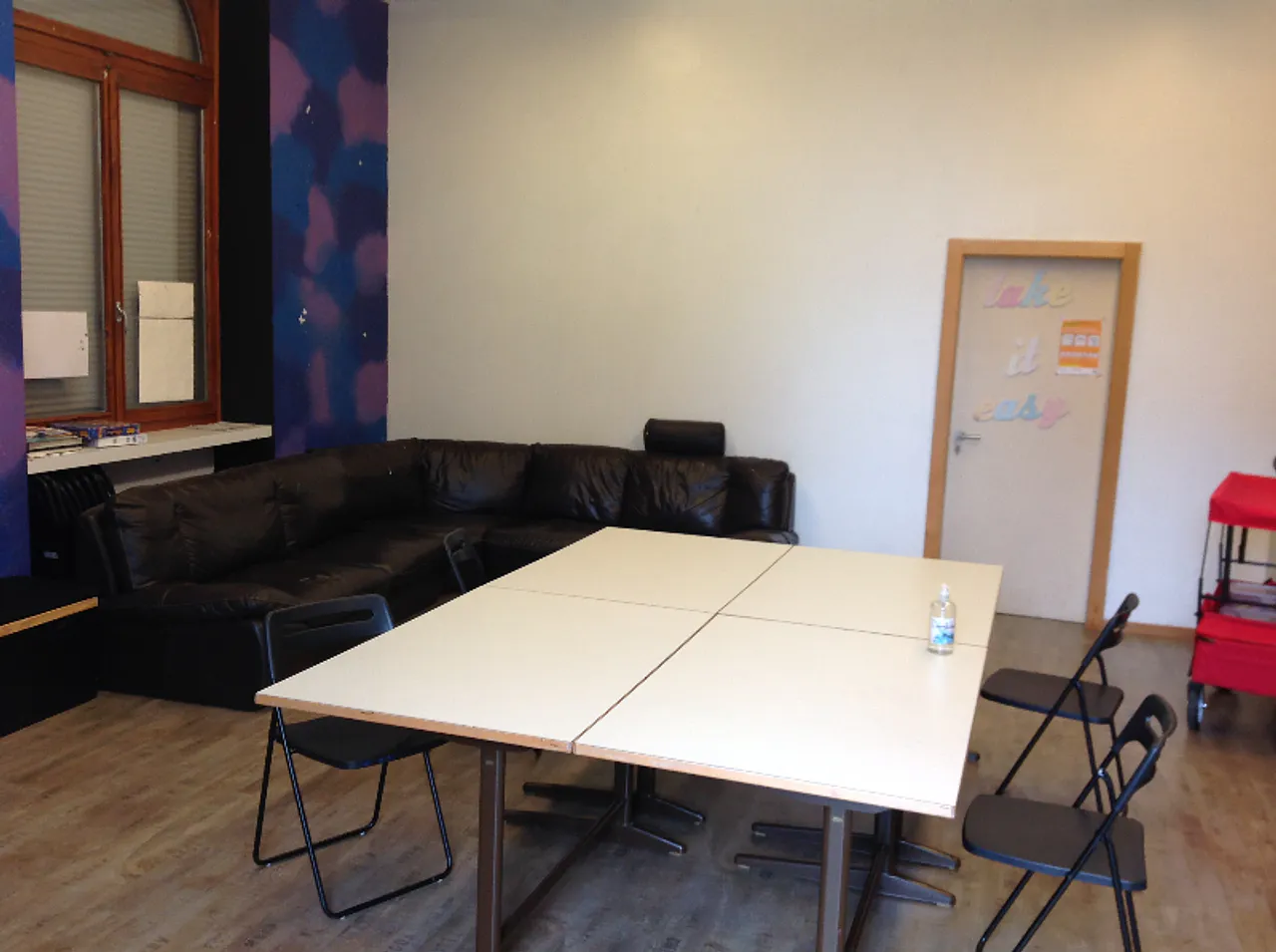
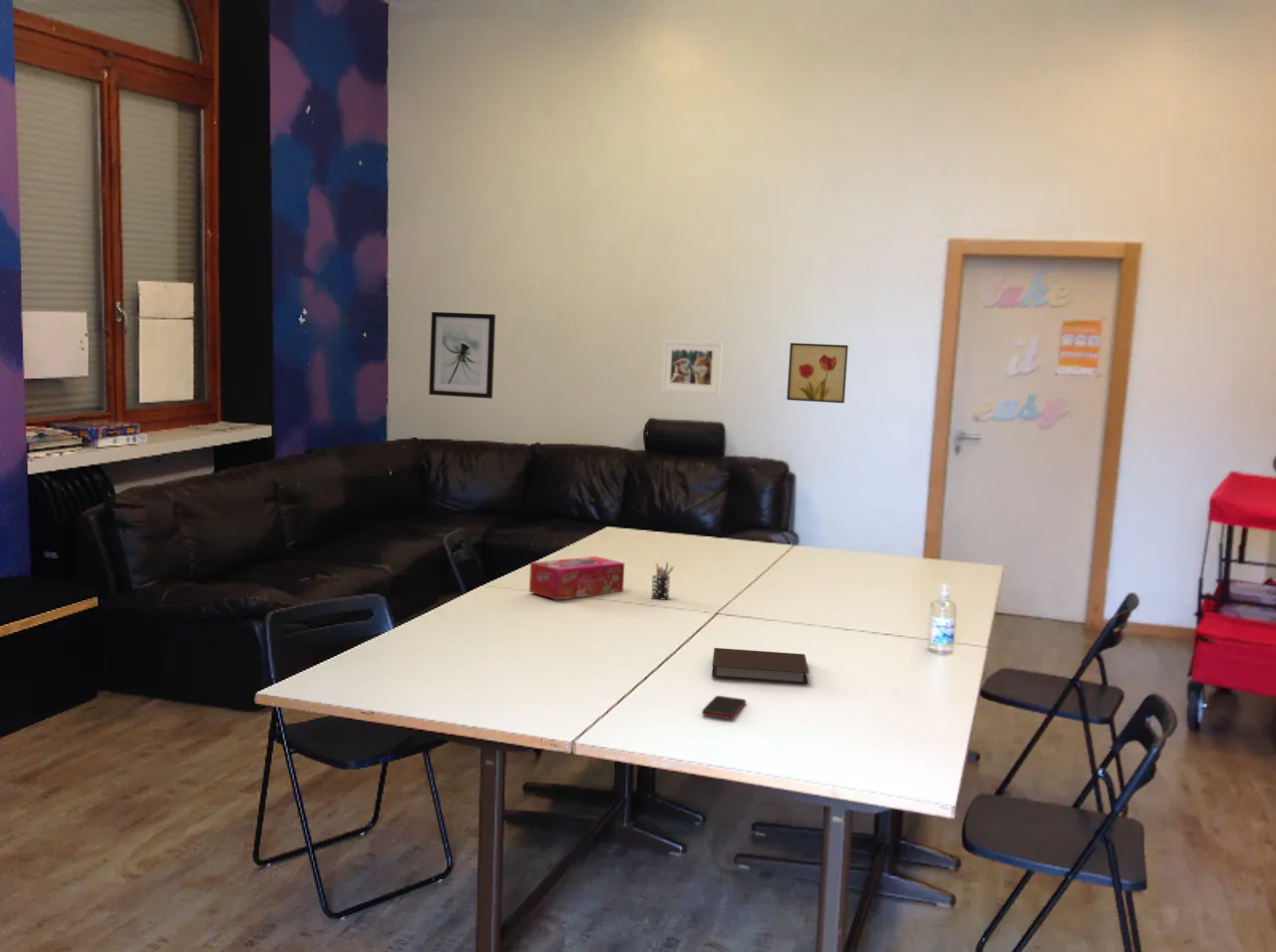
+ tissue box [528,555,625,601]
+ wall art [428,311,496,400]
+ pen holder [650,562,675,600]
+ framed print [660,339,724,396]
+ wall art [786,342,849,404]
+ cell phone [701,695,747,720]
+ notebook [711,647,809,685]
